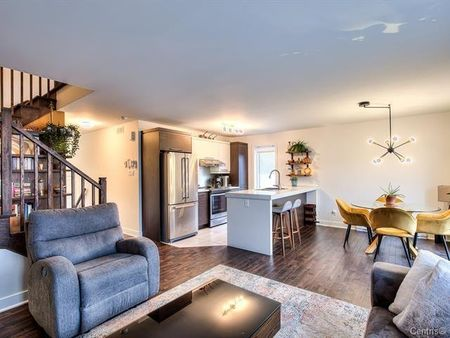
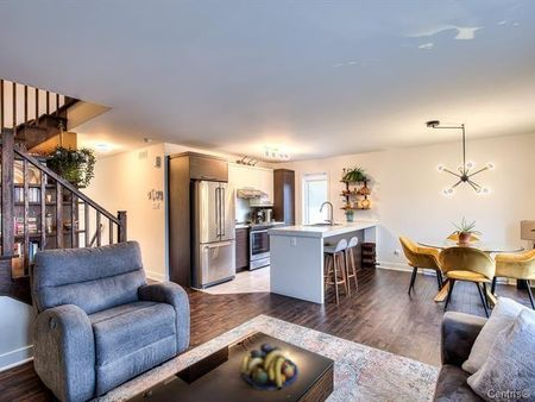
+ fruit bowl [240,341,300,391]
